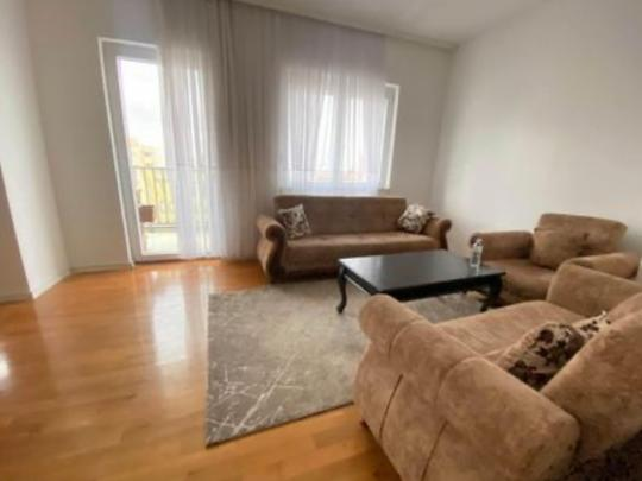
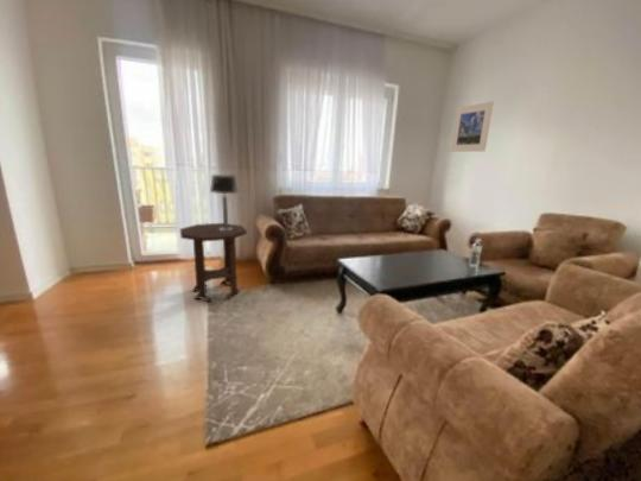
+ table lamp [209,173,240,230]
+ side table [179,222,248,303]
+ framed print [450,100,495,153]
